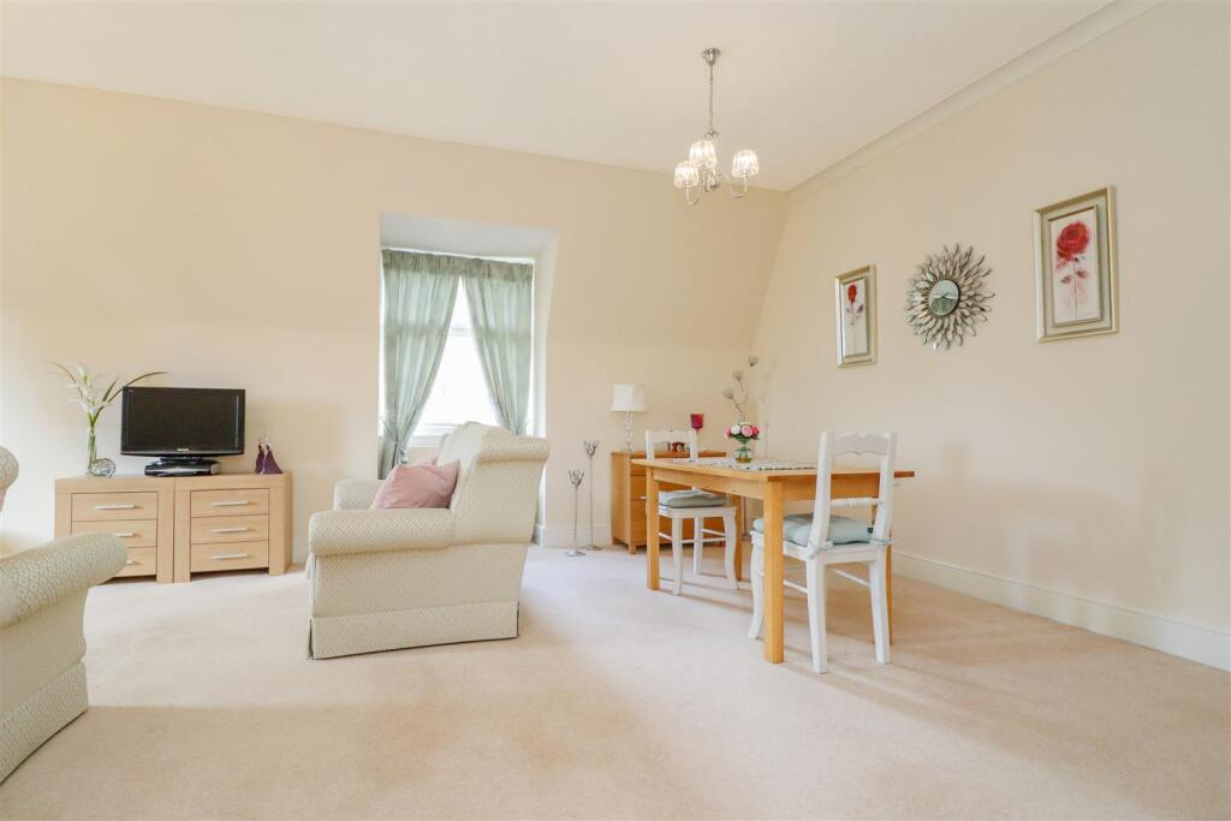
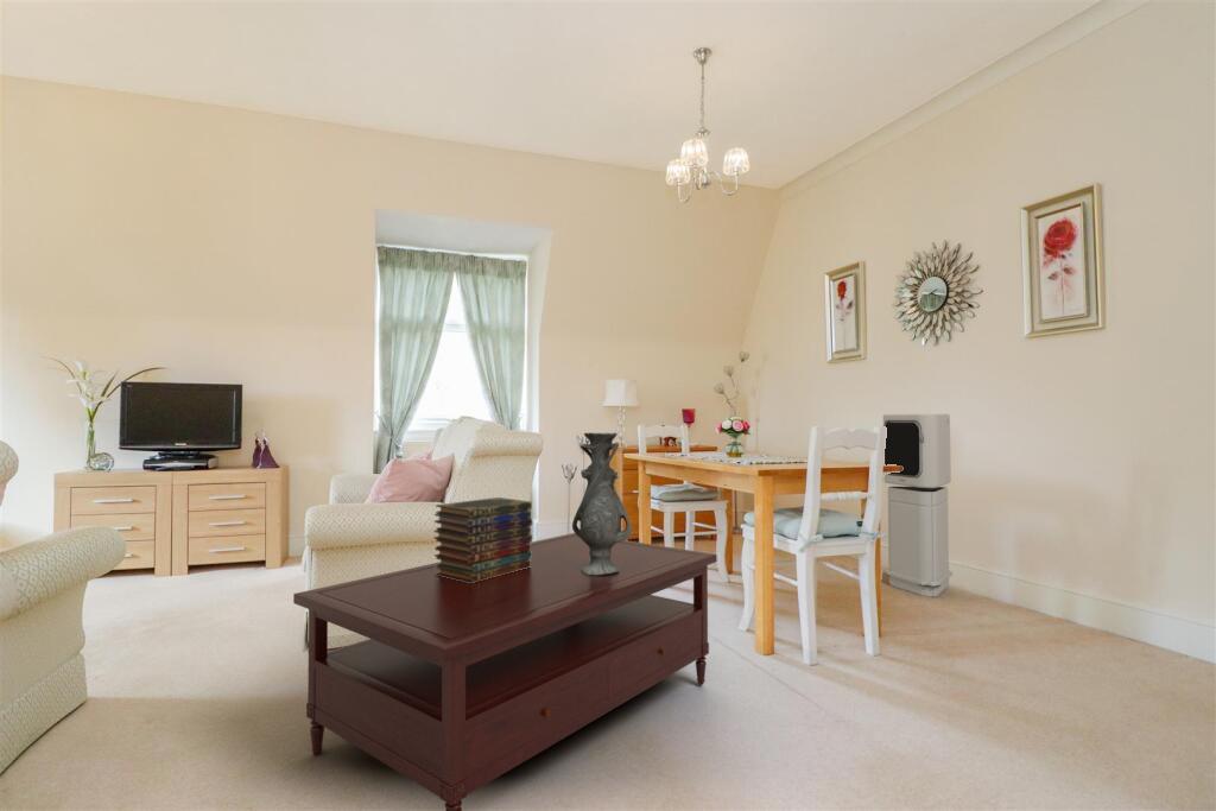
+ vase [571,431,633,575]
+ book stack [432,496,533,583]
+ coffee table [292,532,718,811]
+ air purifier [882,413,954,597]
